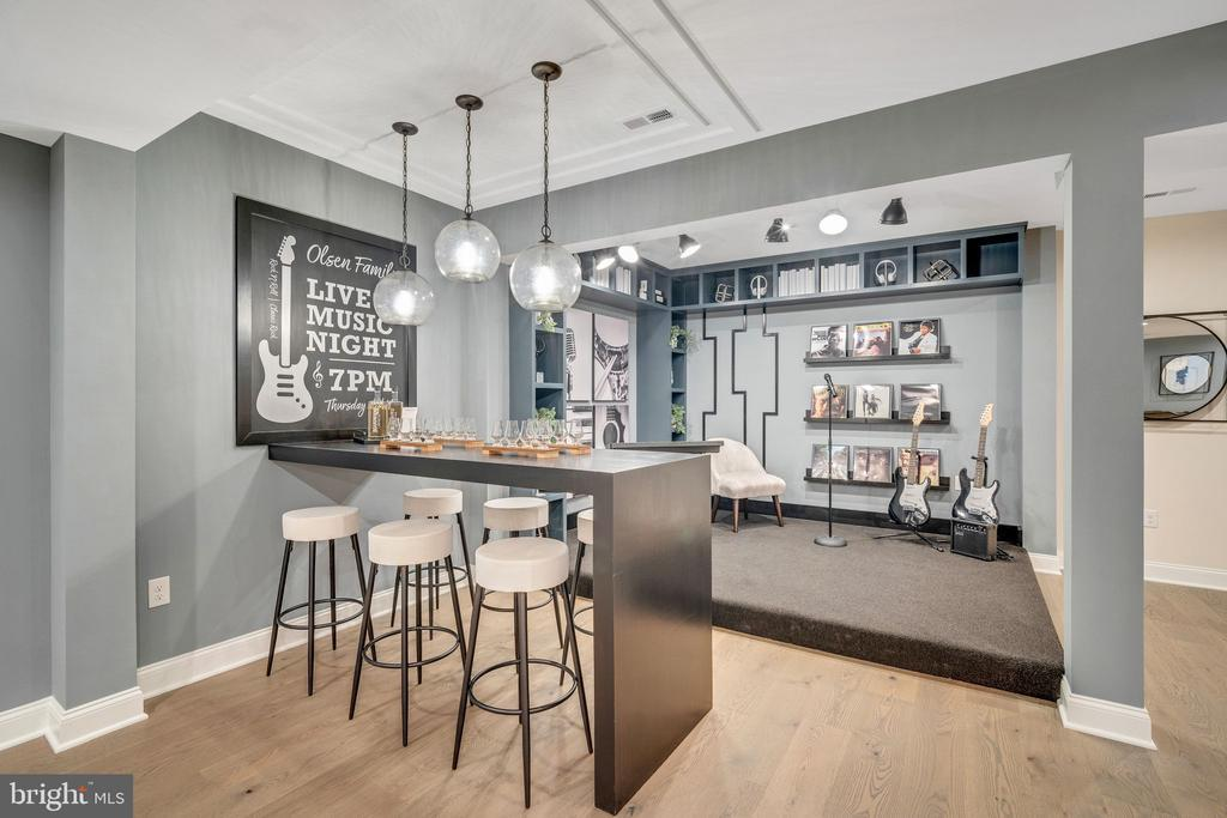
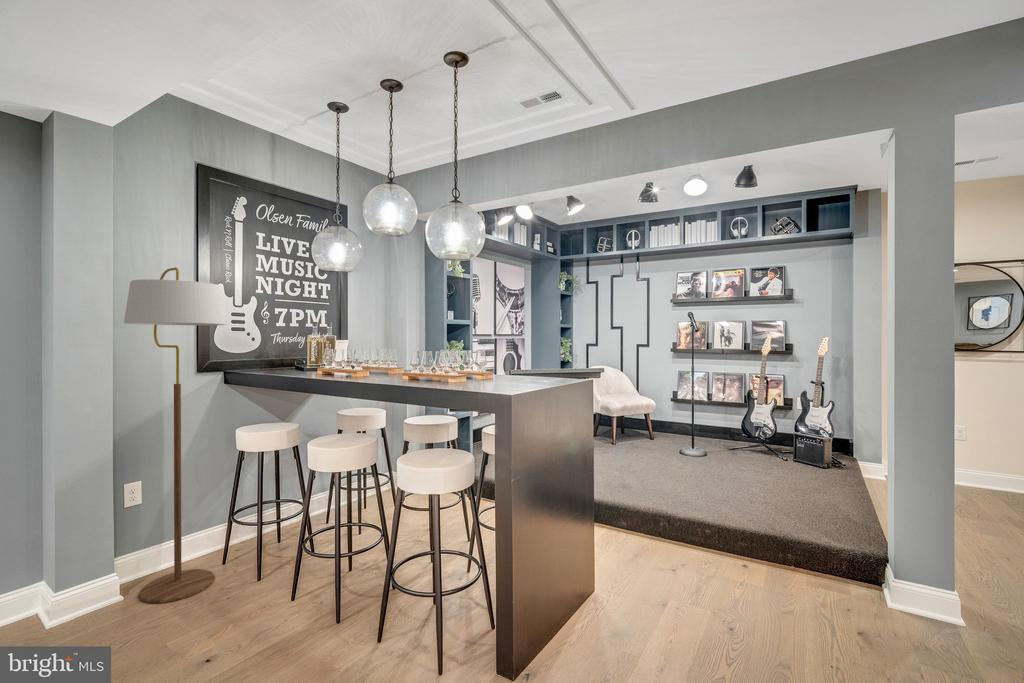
+ floor lamp [123,266,227,604]
